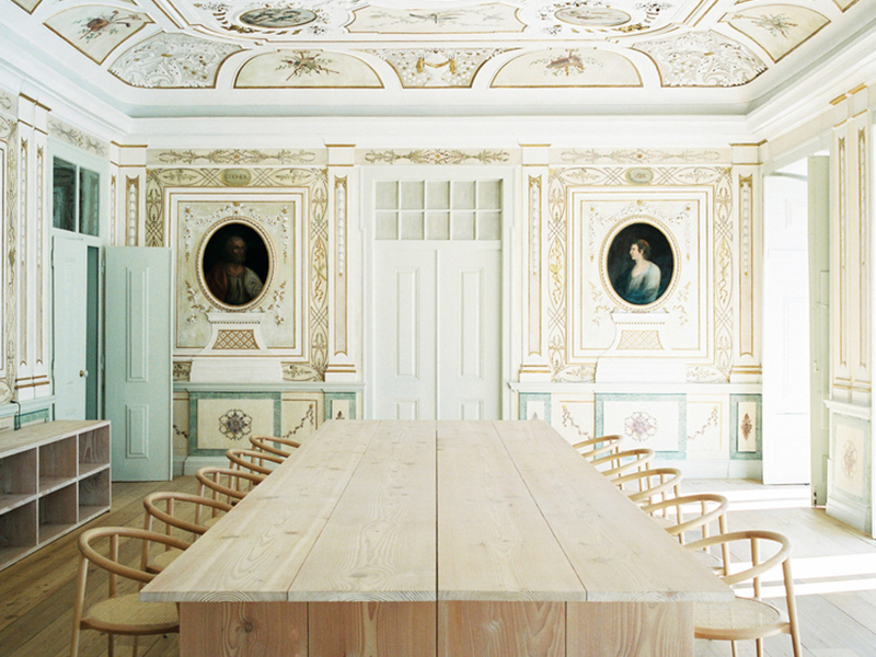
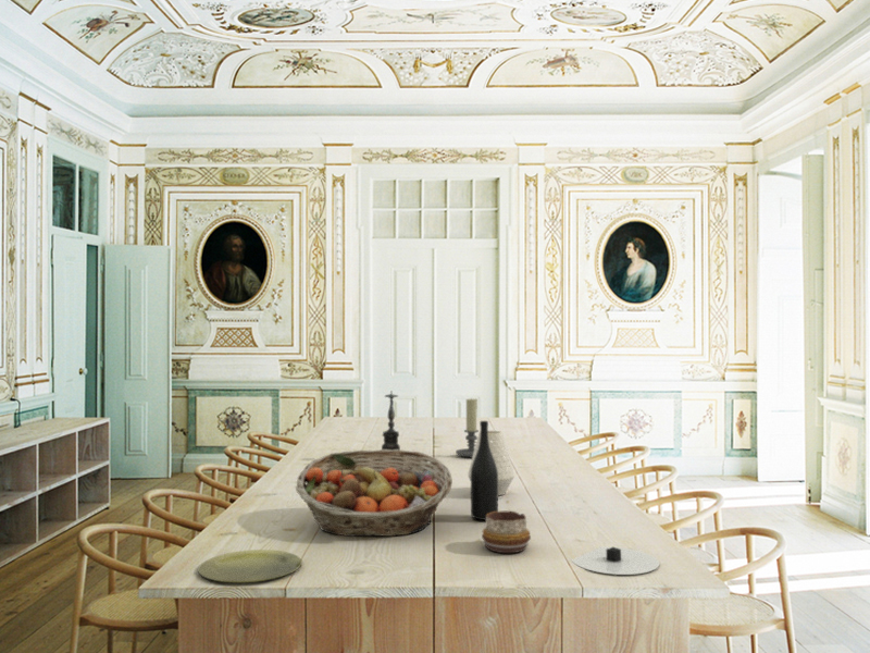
+ wine bottle [470,420,499,521]
+ vase [467,430,515,497]
+ plate [197,549,302,583]
+ fruit basket [295,448,453,538]
+ candle holder [455,397,480,459]
+ candle holder [377,392,401,461]
+ decorative bowl [481,510,532,554]
+ plate [570,545,660,576]
